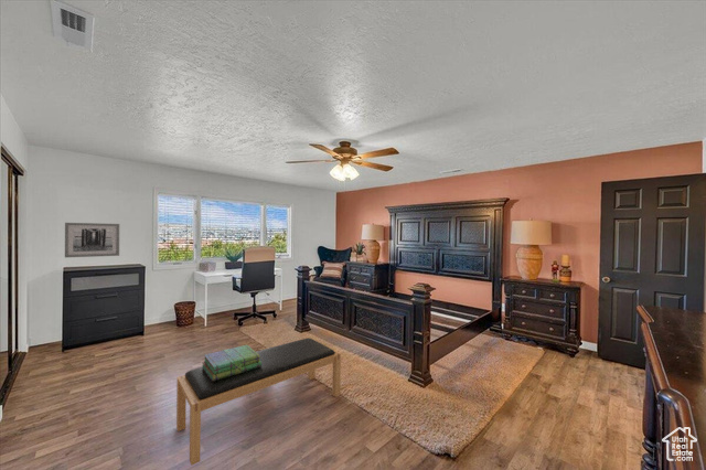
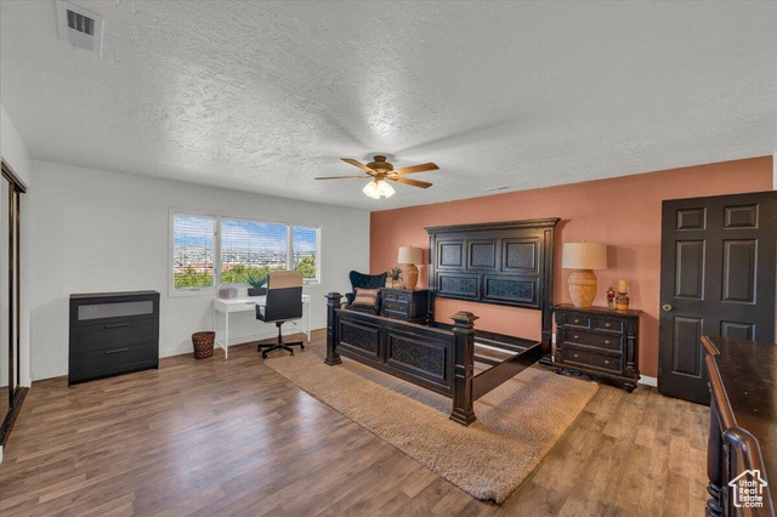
- bench [175,338,342,466]
- stack of books [201,344,261,382]
- wall art [64,222,120,258]
